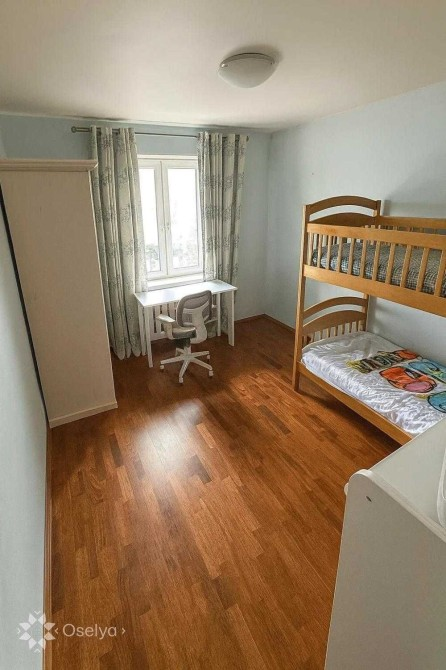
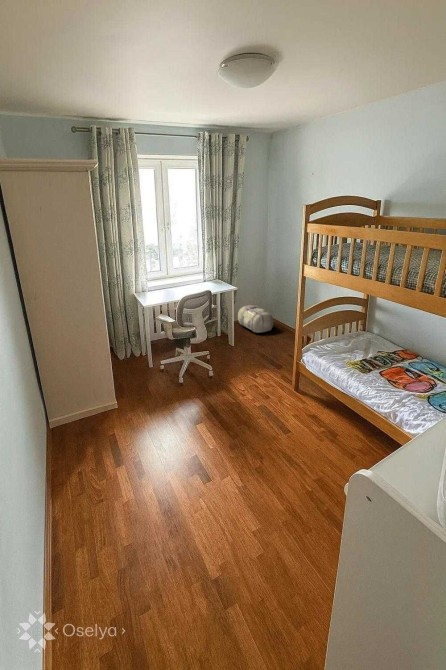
+ backpack [237,304,274,334]
